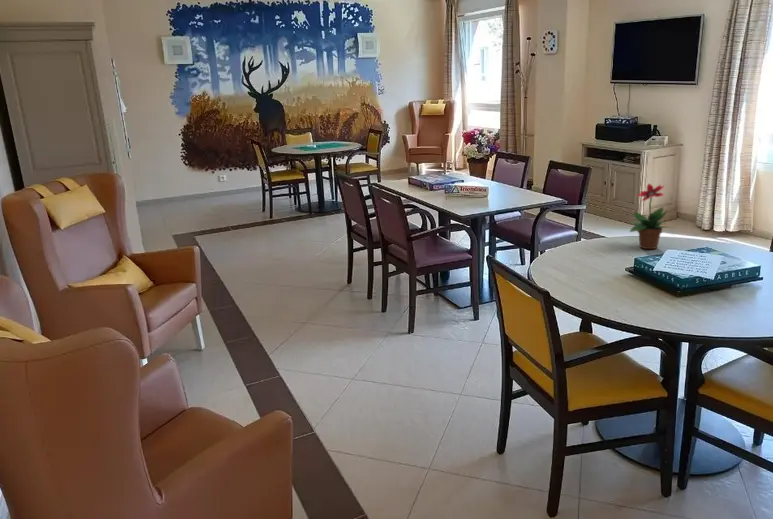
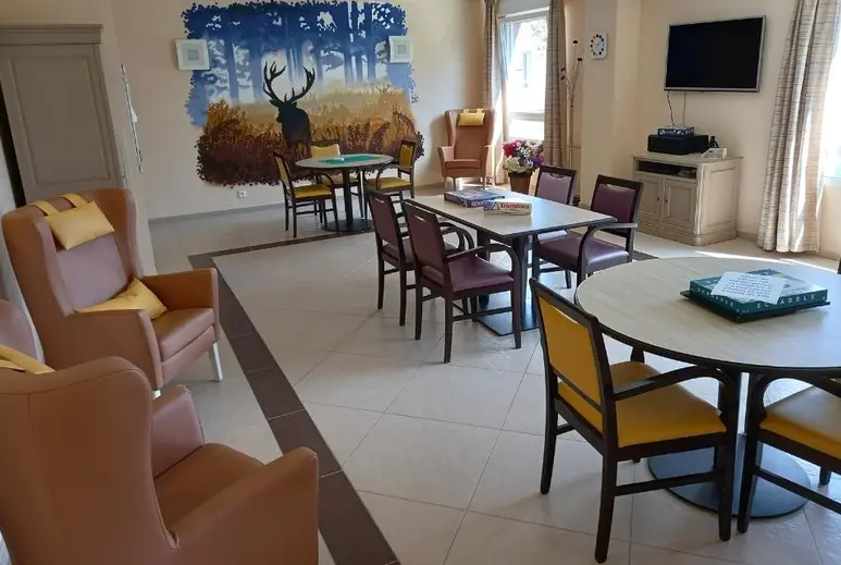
- potted flower [629,182,676,250]
